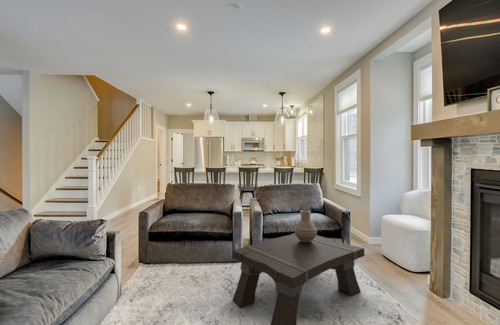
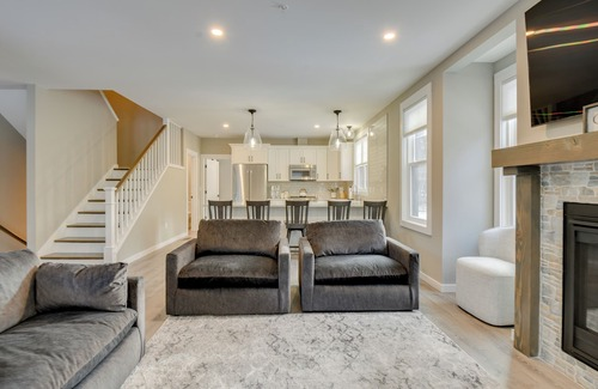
- vase [293,209,318,242]
- coffee table [231,232,365,325]
